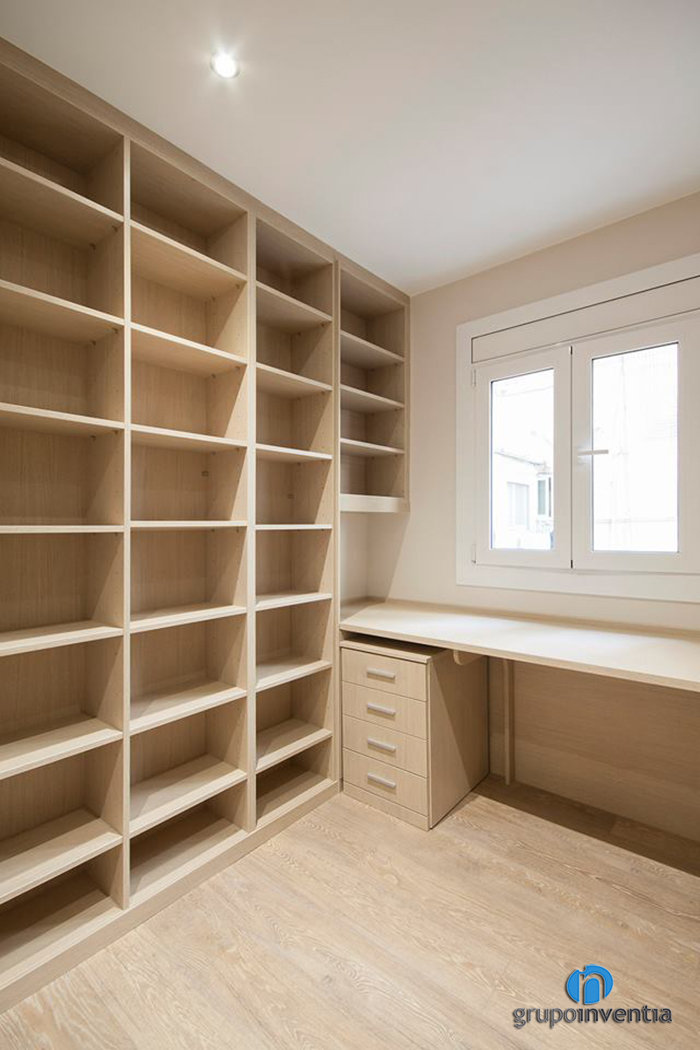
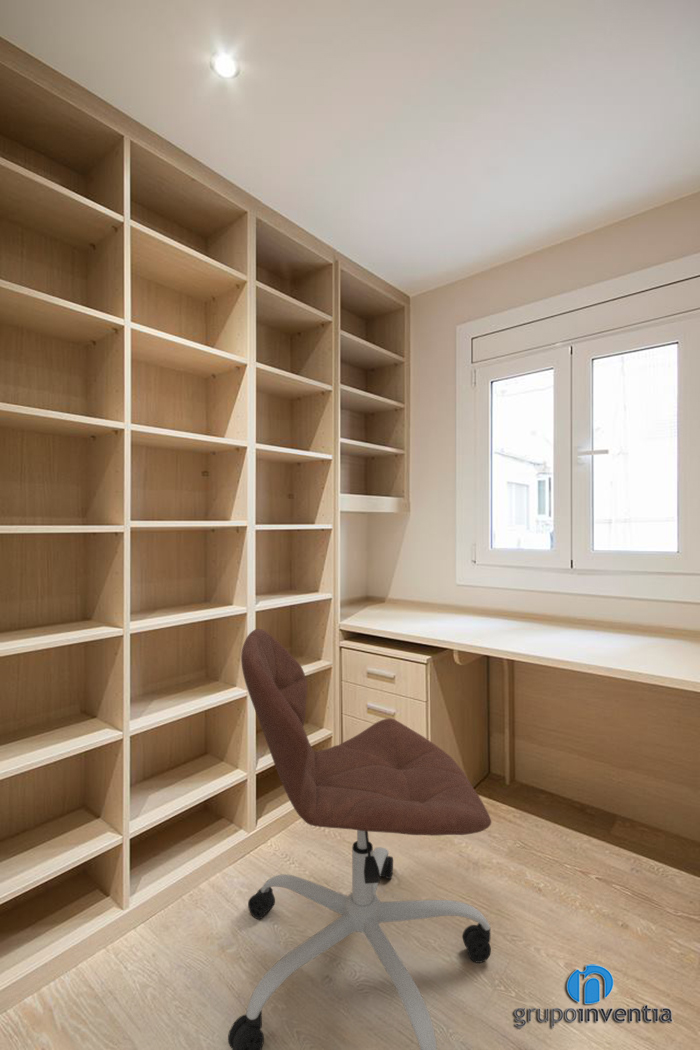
+ office chair [227,628,492,1050]
